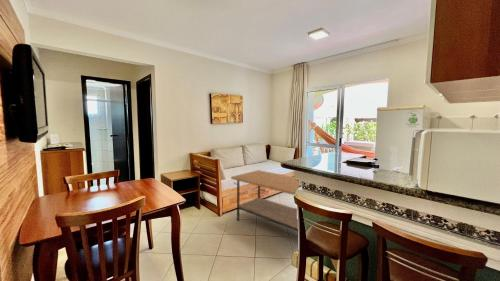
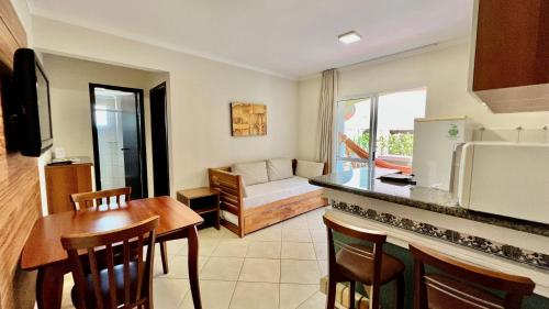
- coffee table [230,169,300,232]
